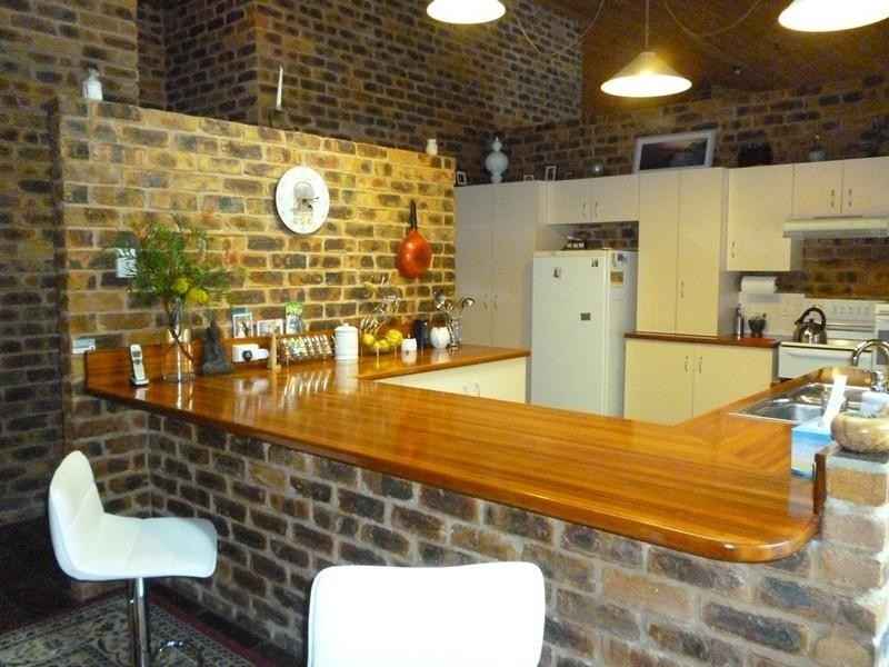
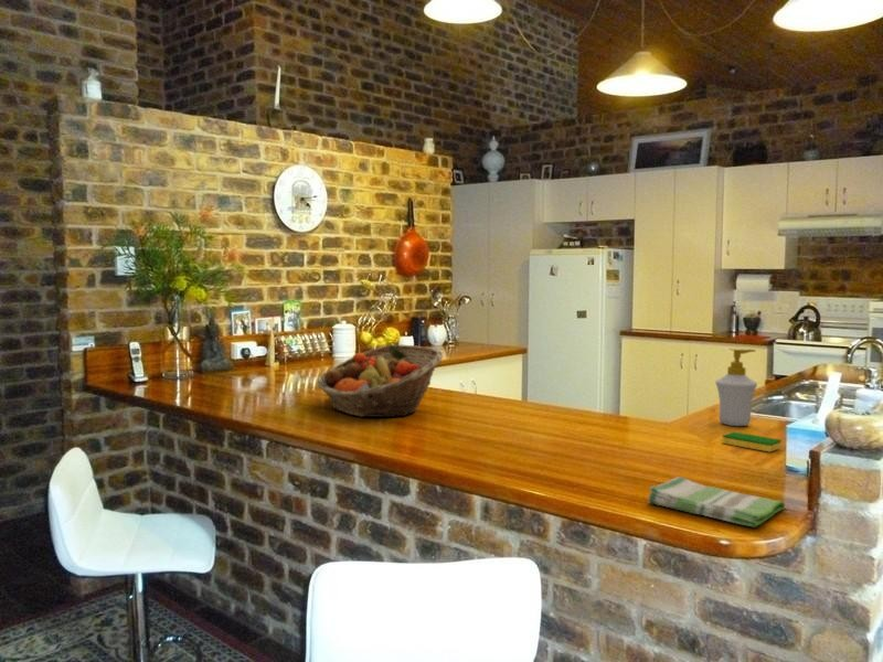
+ dish towel [647,476,786,528]
+ soap bottle [714,348,758,427]
+ dish sponge [721,430,783,453]
+ fruit basket [317,344,444,418]
